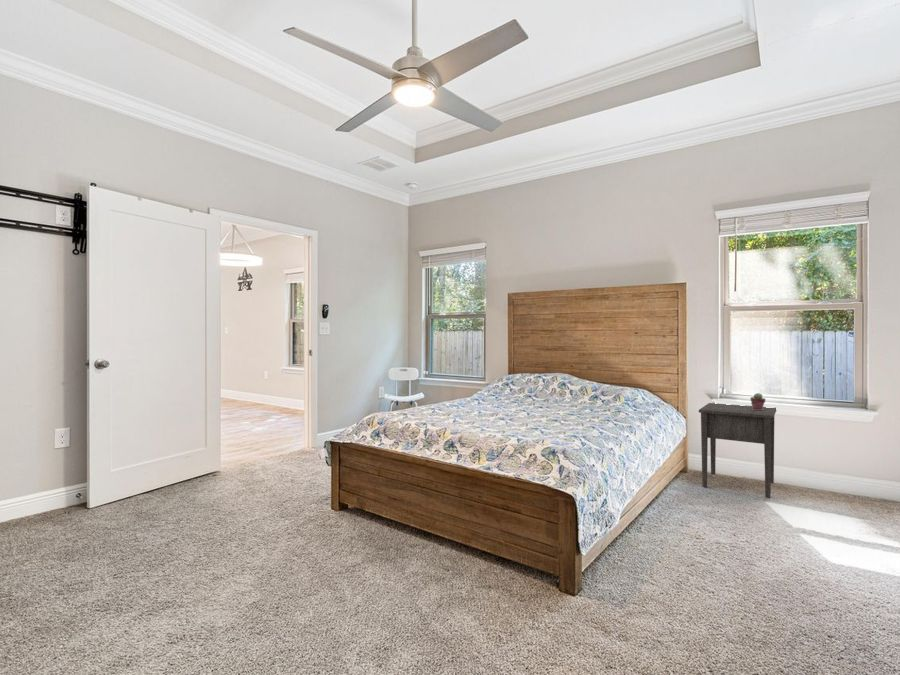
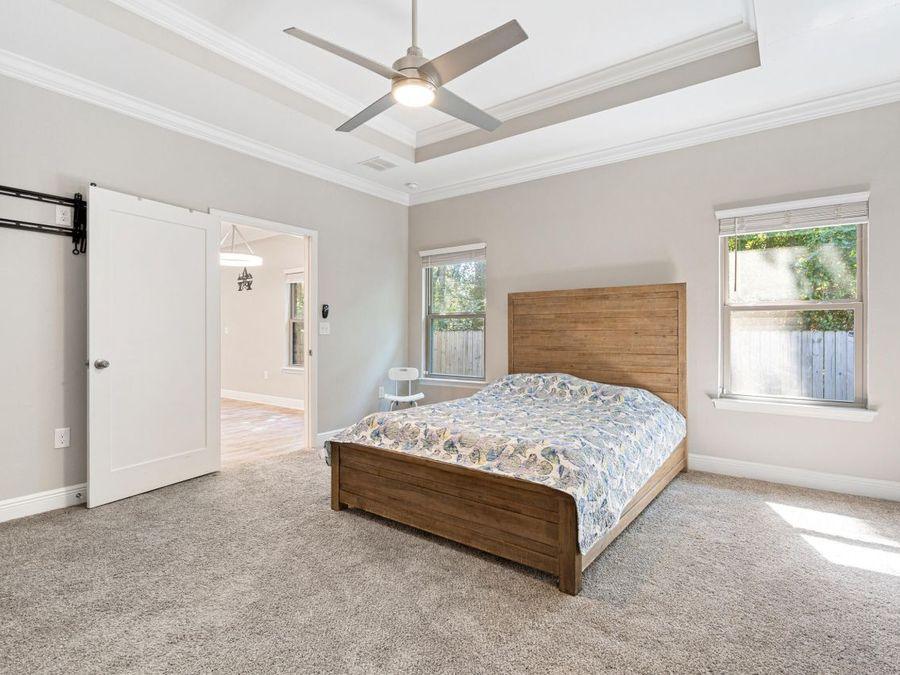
- nightstand [698,402,777,498]
- potted succulent [749,392,767,410]
